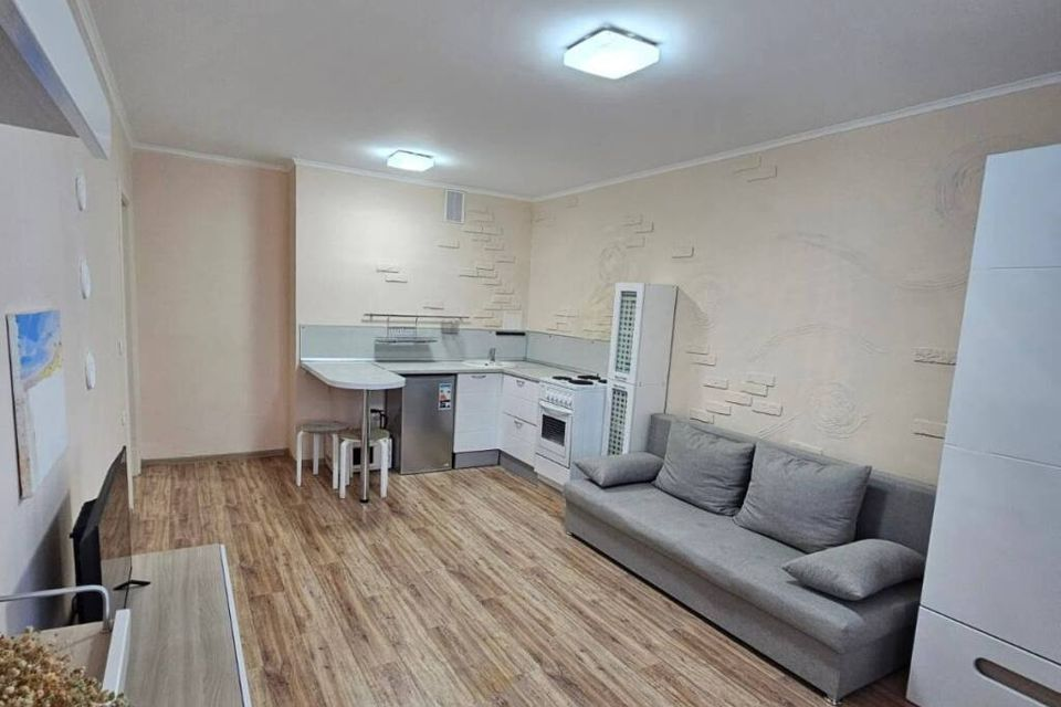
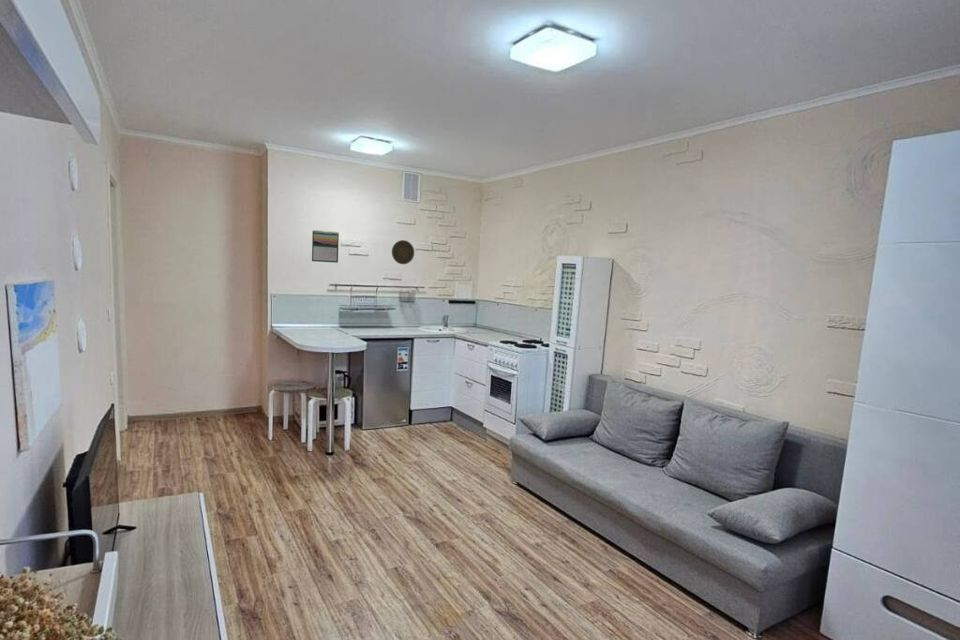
+ calendar [311,229,340,264]
+ decorative plate [391,239,415,265]
